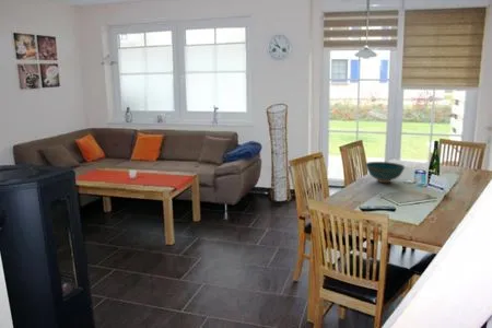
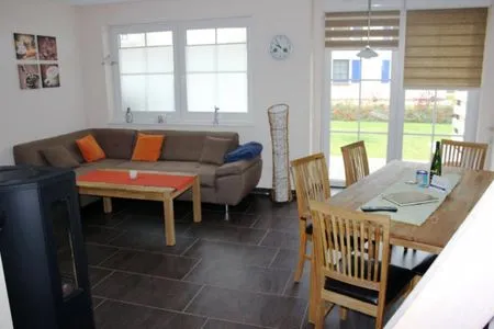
- bowl [364,161,406,184]
